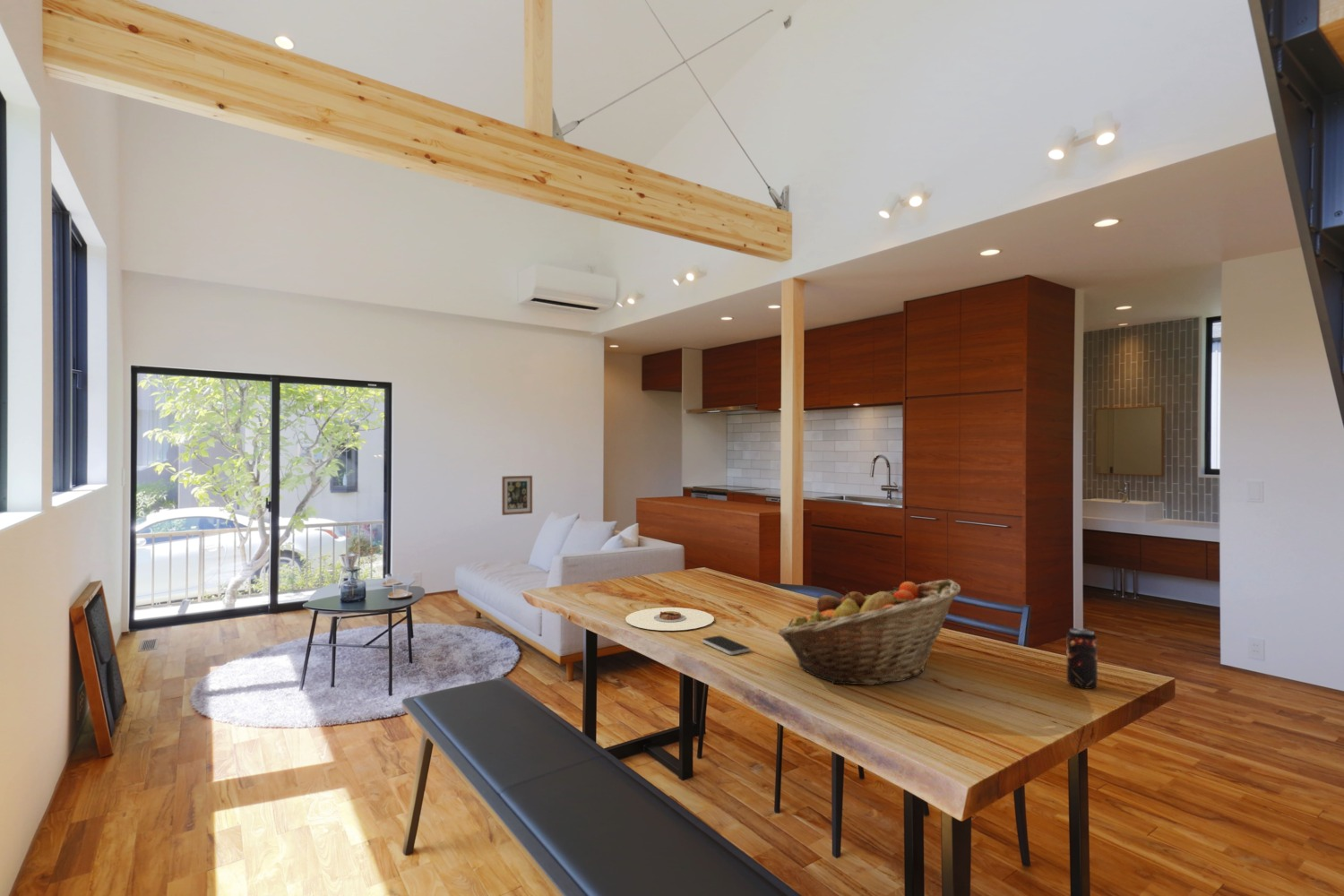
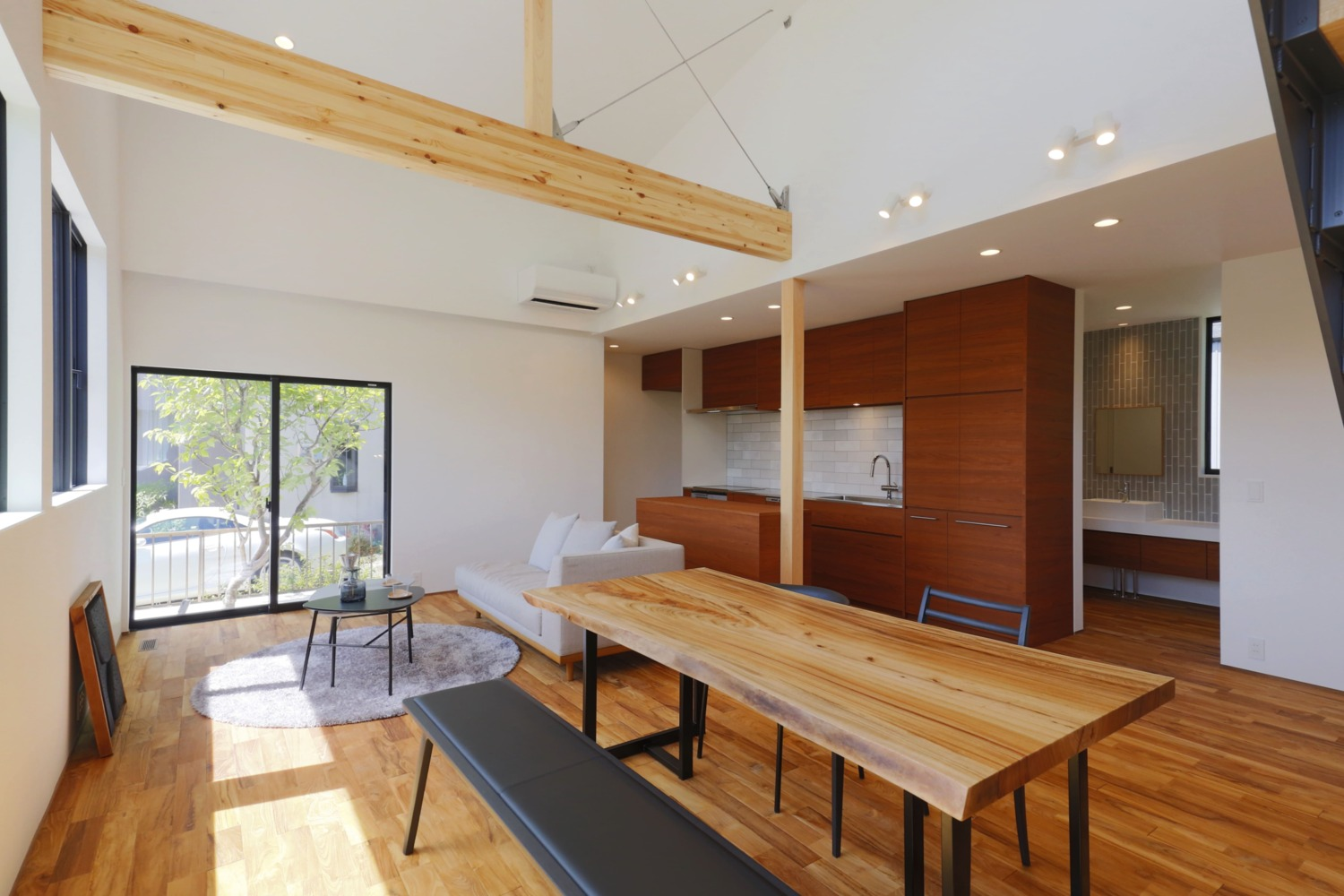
- beverage can [1065,627,1098,690]
- plate [625,607,715,632]
- fruit basket [777,579,961,686]
- smartphone [702,635,751,656]
- wall art [501,475,533,516]
